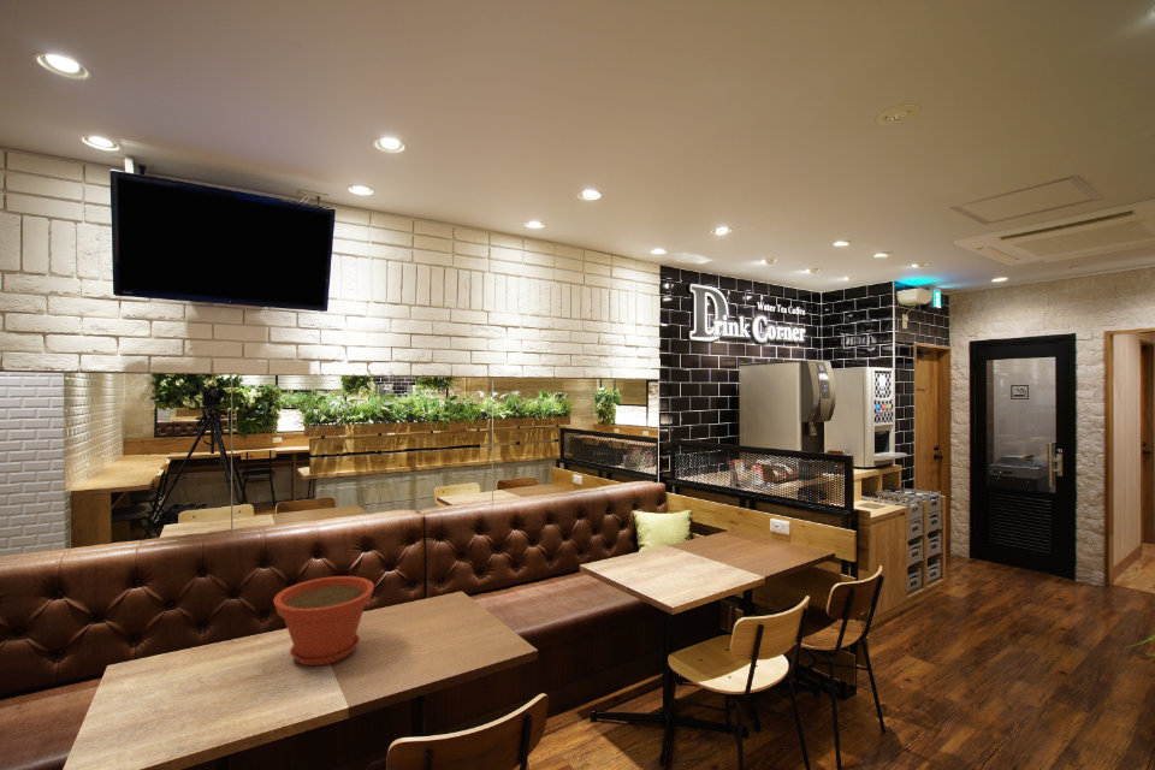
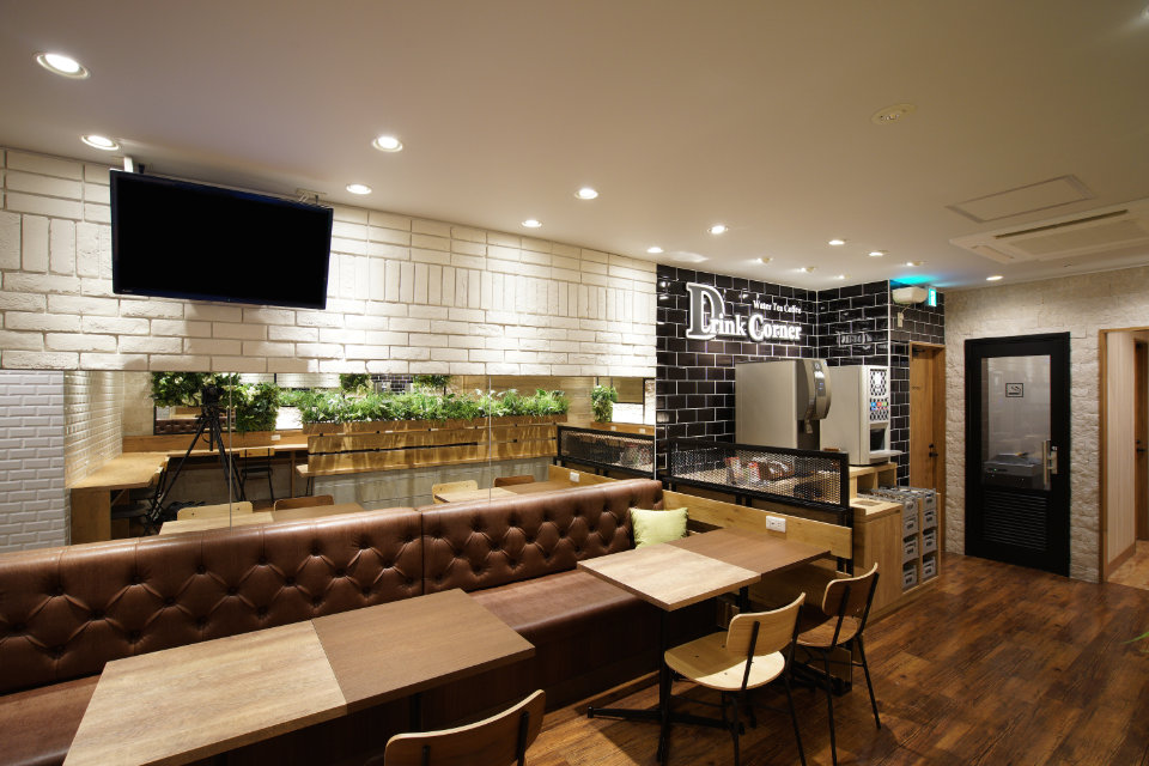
- plant pot [272,575,375,667]
